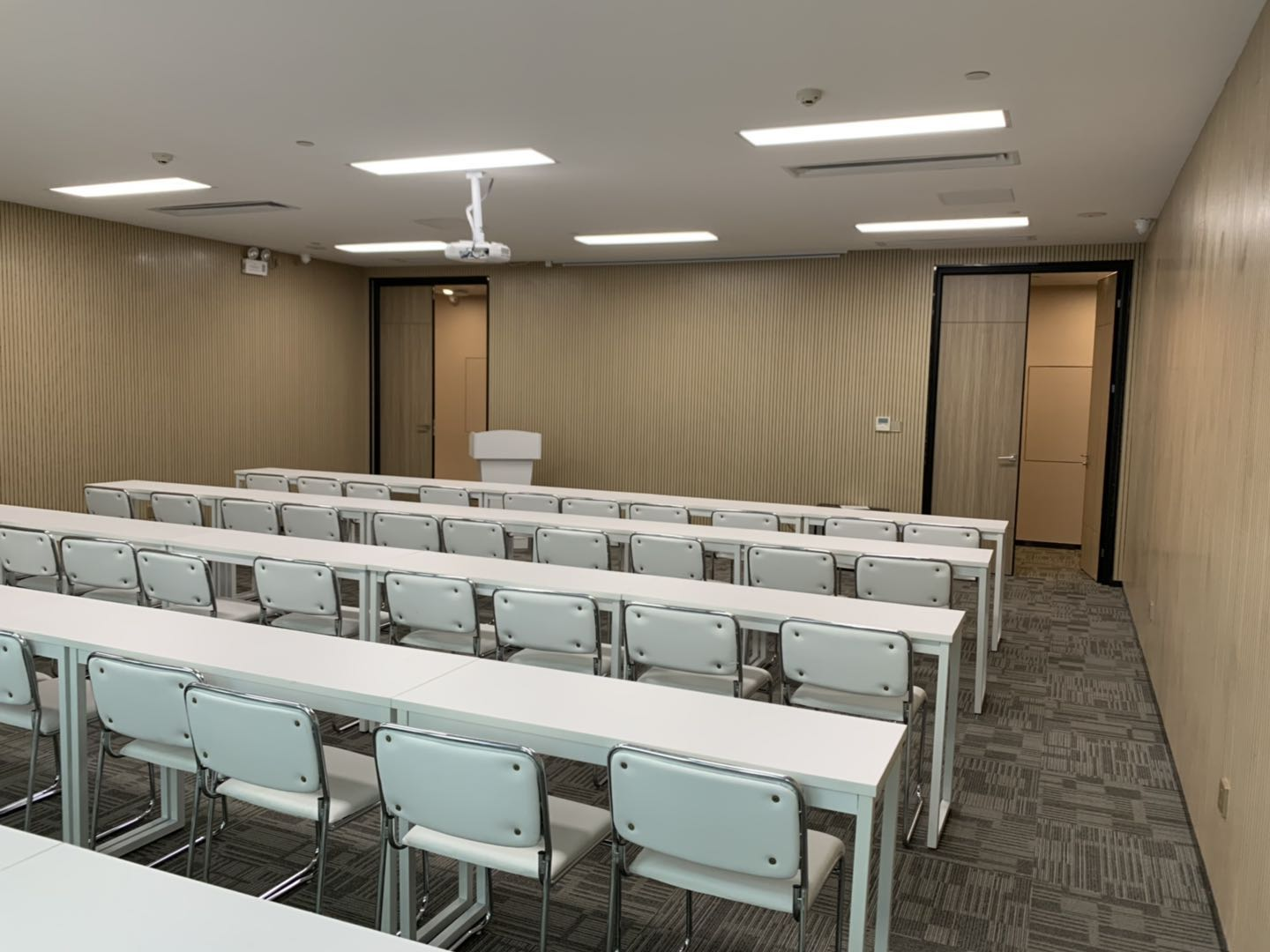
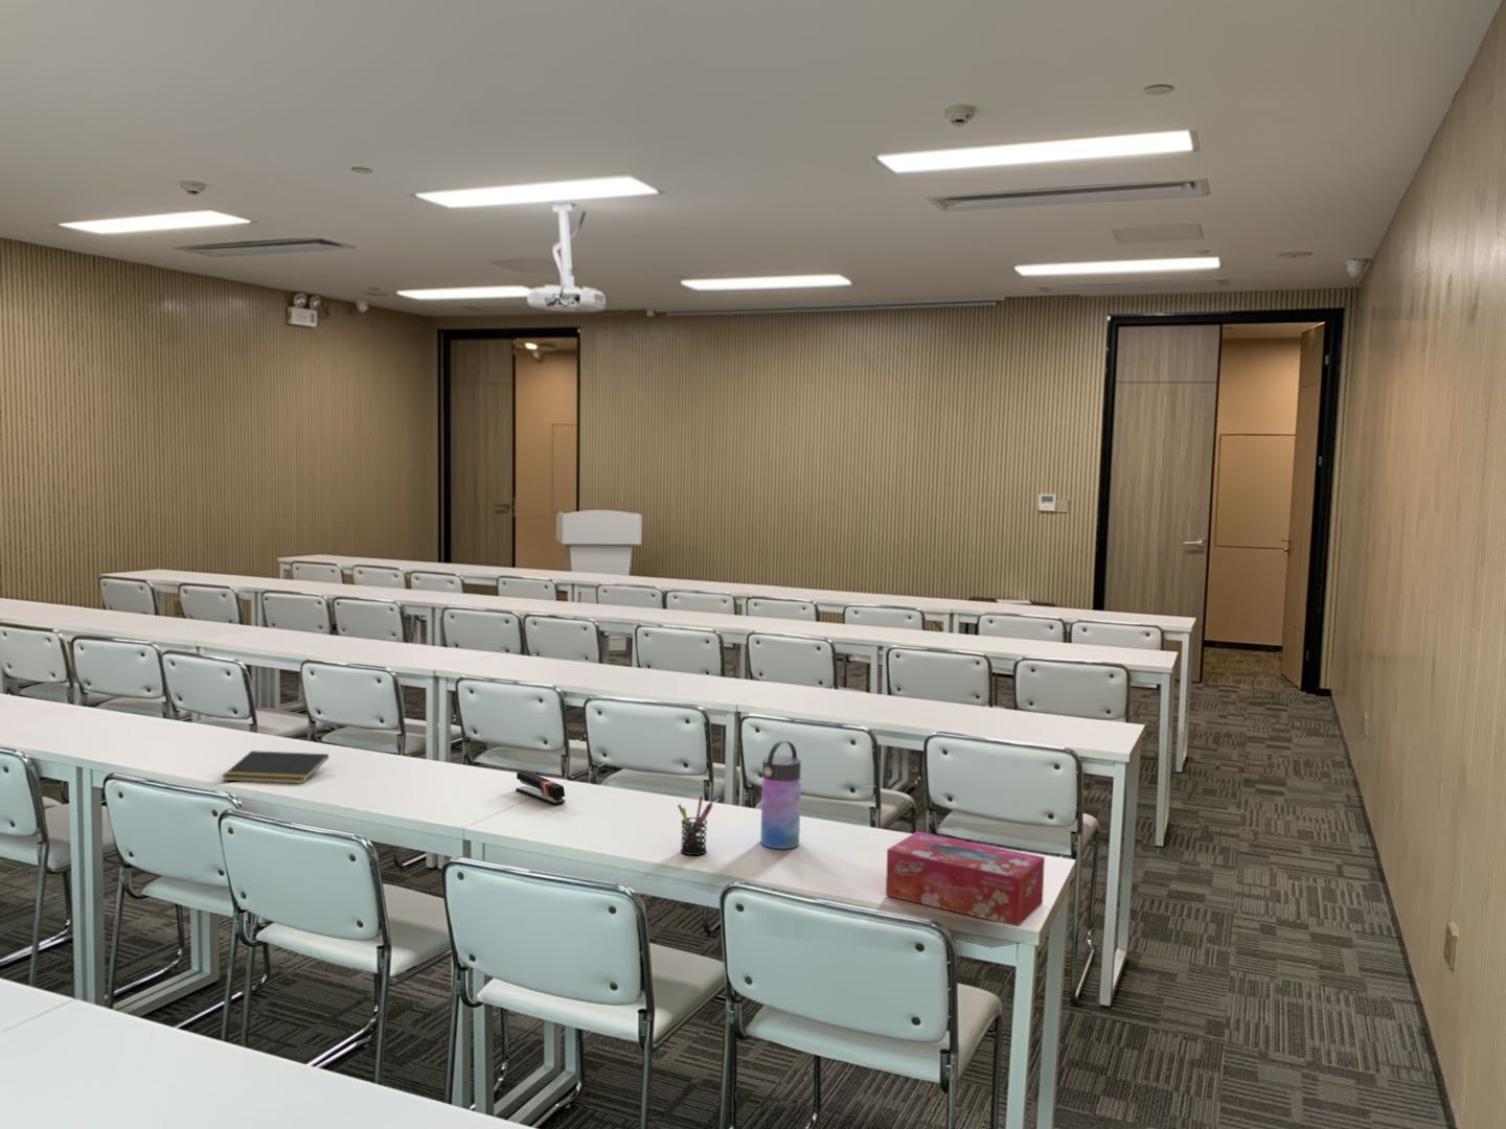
+ notepad [221,750,330,785]
+ tissue box [885,831,1046,927]
+ water bottle [759,740,802,850]
+ stapler [515,770,566,806]
+ pen holder [677,795,714,856]
